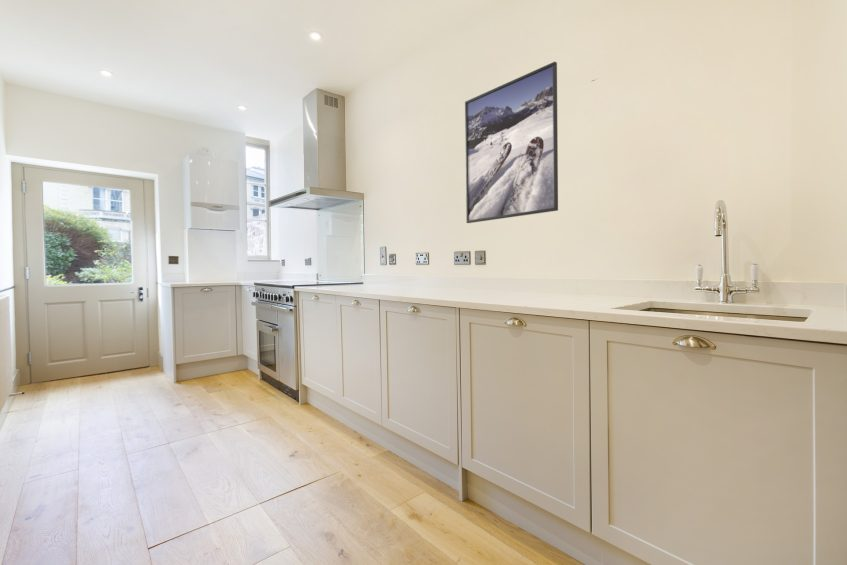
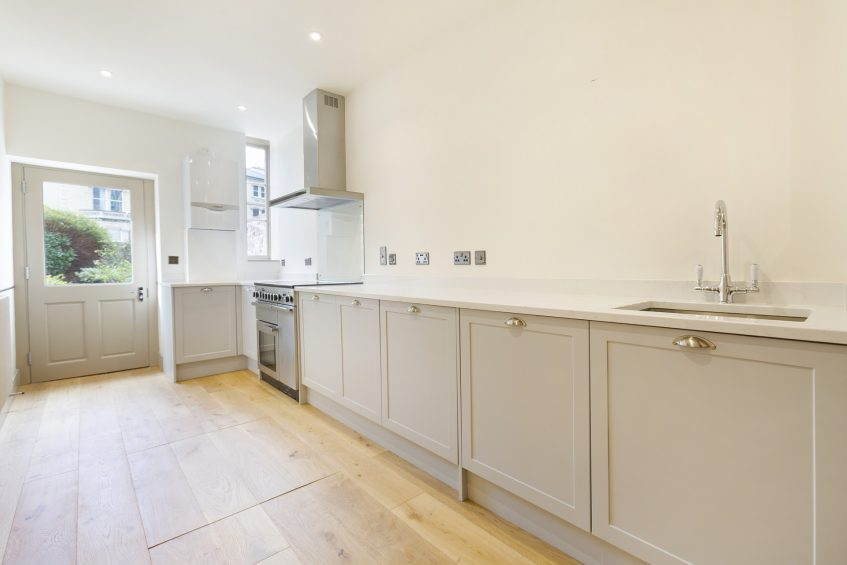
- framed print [464,61,559,224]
